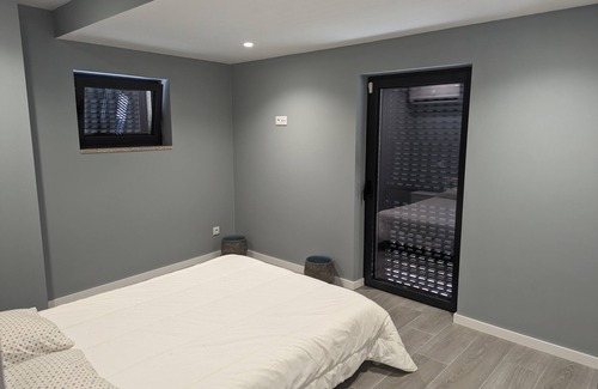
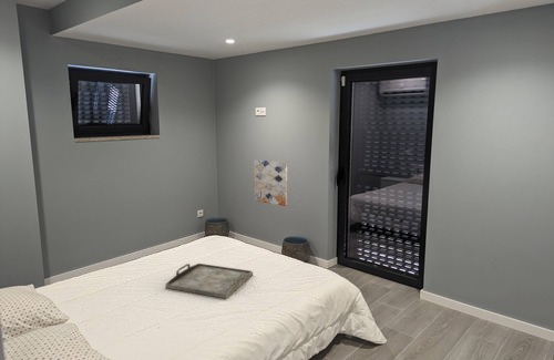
+ serving tray [164,263,254,299]
+ wall art [253,158,288,207]
